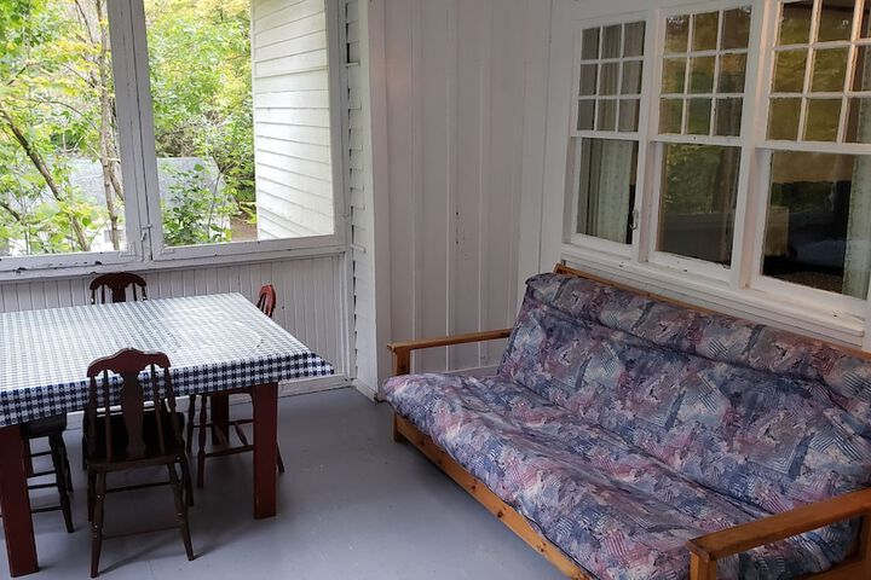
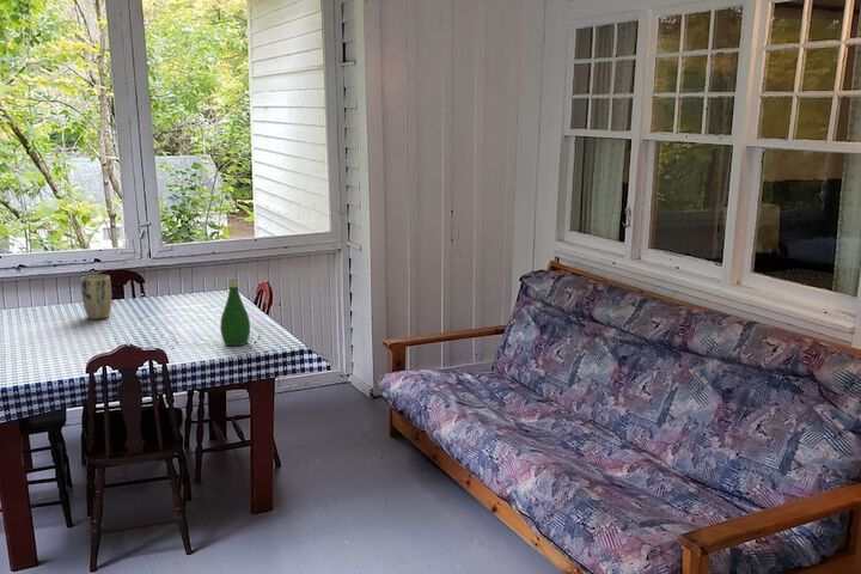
+ bottle [219,279,251,347]
+ plant pot [80,274,112,320]
